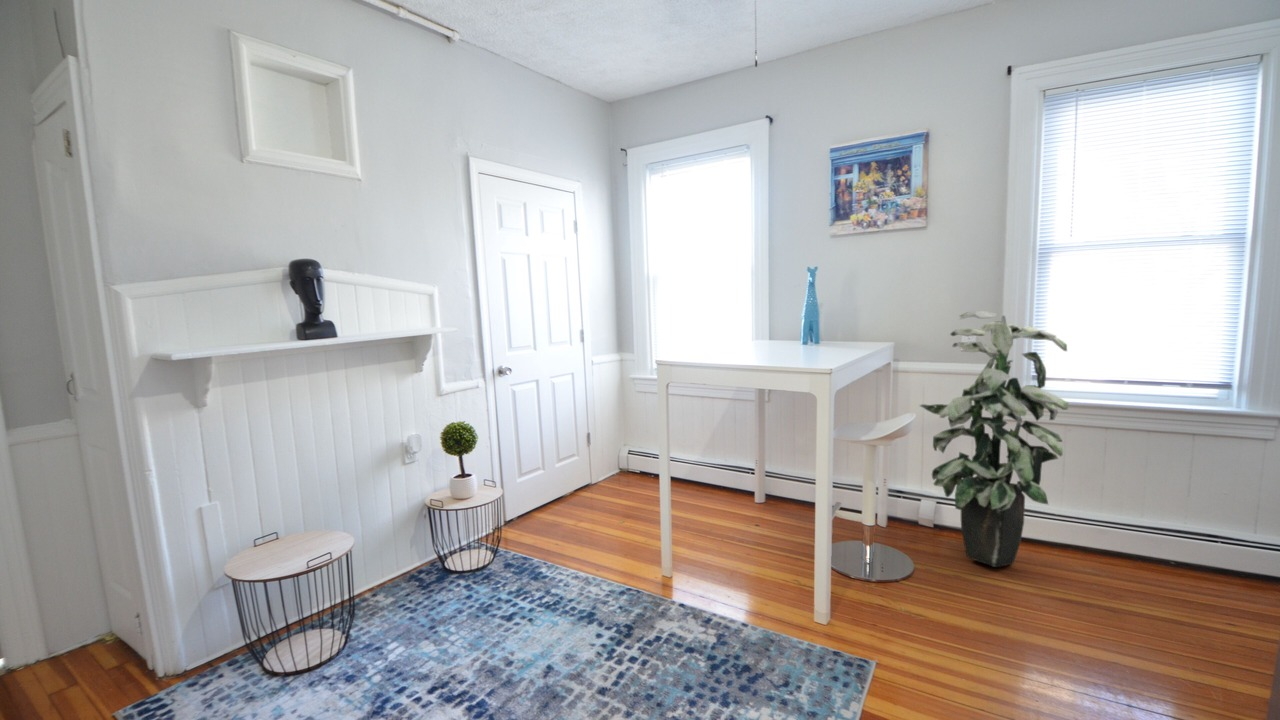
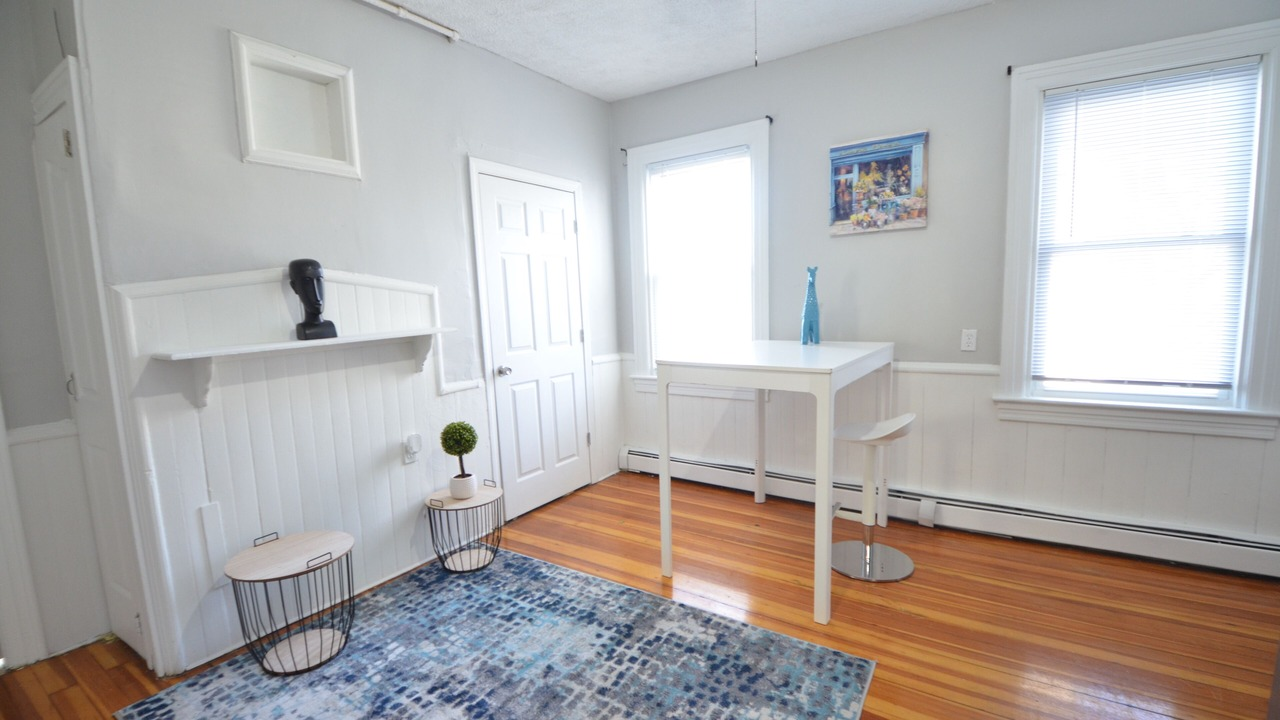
- indoor plant [919,310,1069,568]
